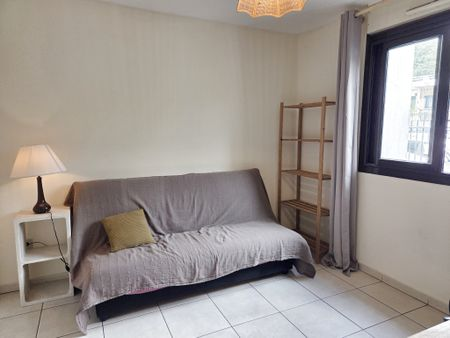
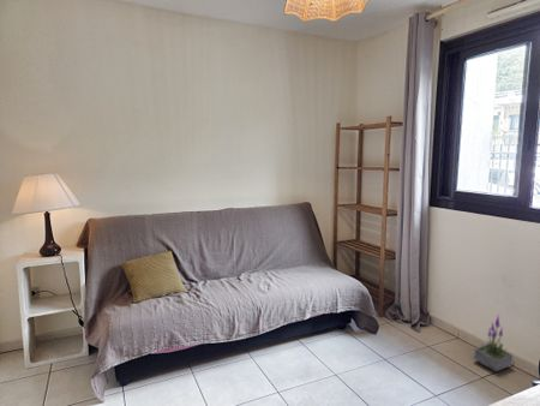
+ potted plant [473,312,514,372]
